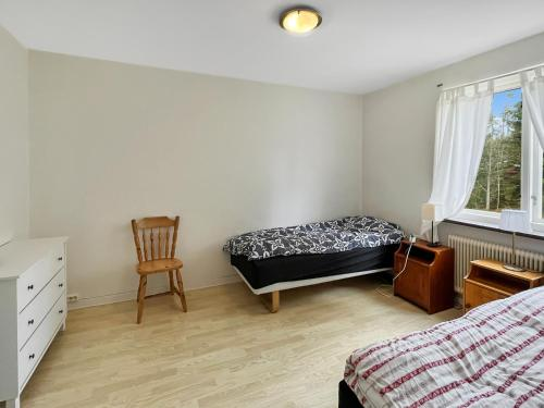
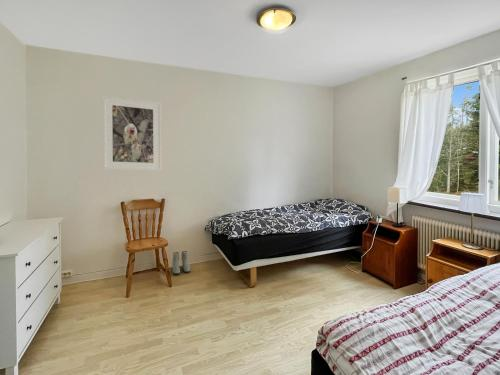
+ boots [171,250,191,275]
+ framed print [102,95,163,172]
